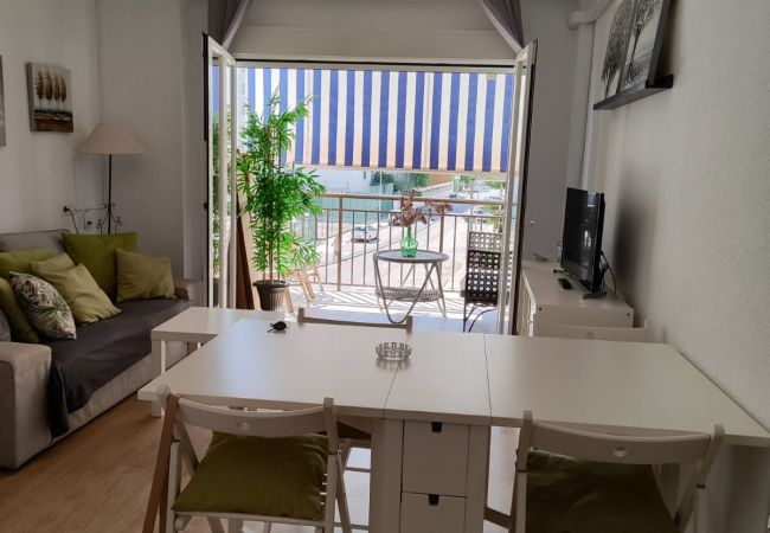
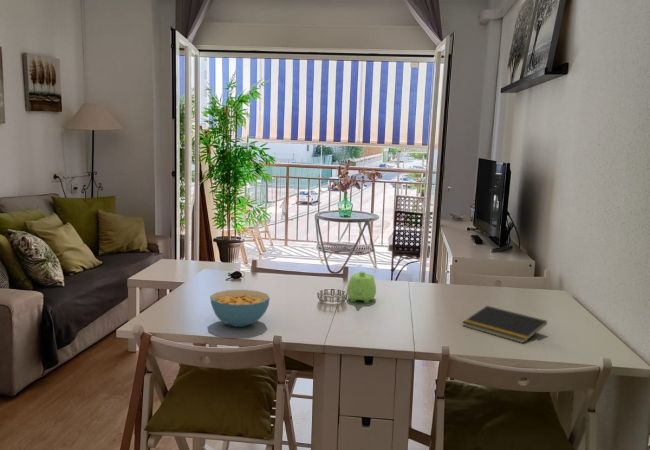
+ cereal bowl [209,289,271,328]
+ teapot [346,271,377,304]
+ notepad [461,305,548,344]
